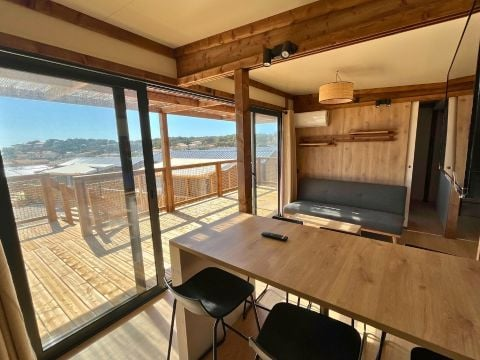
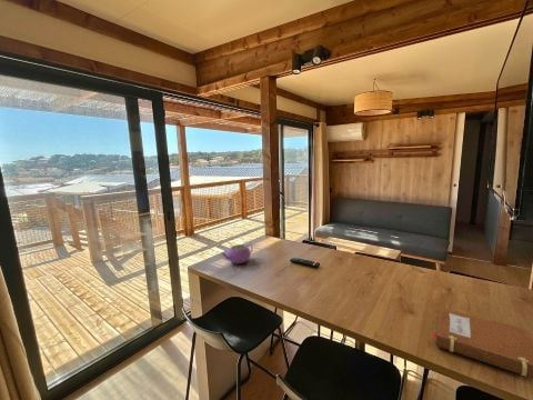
+ notebook [431,306,533,379]
+ teapot [220,243,253,264]
